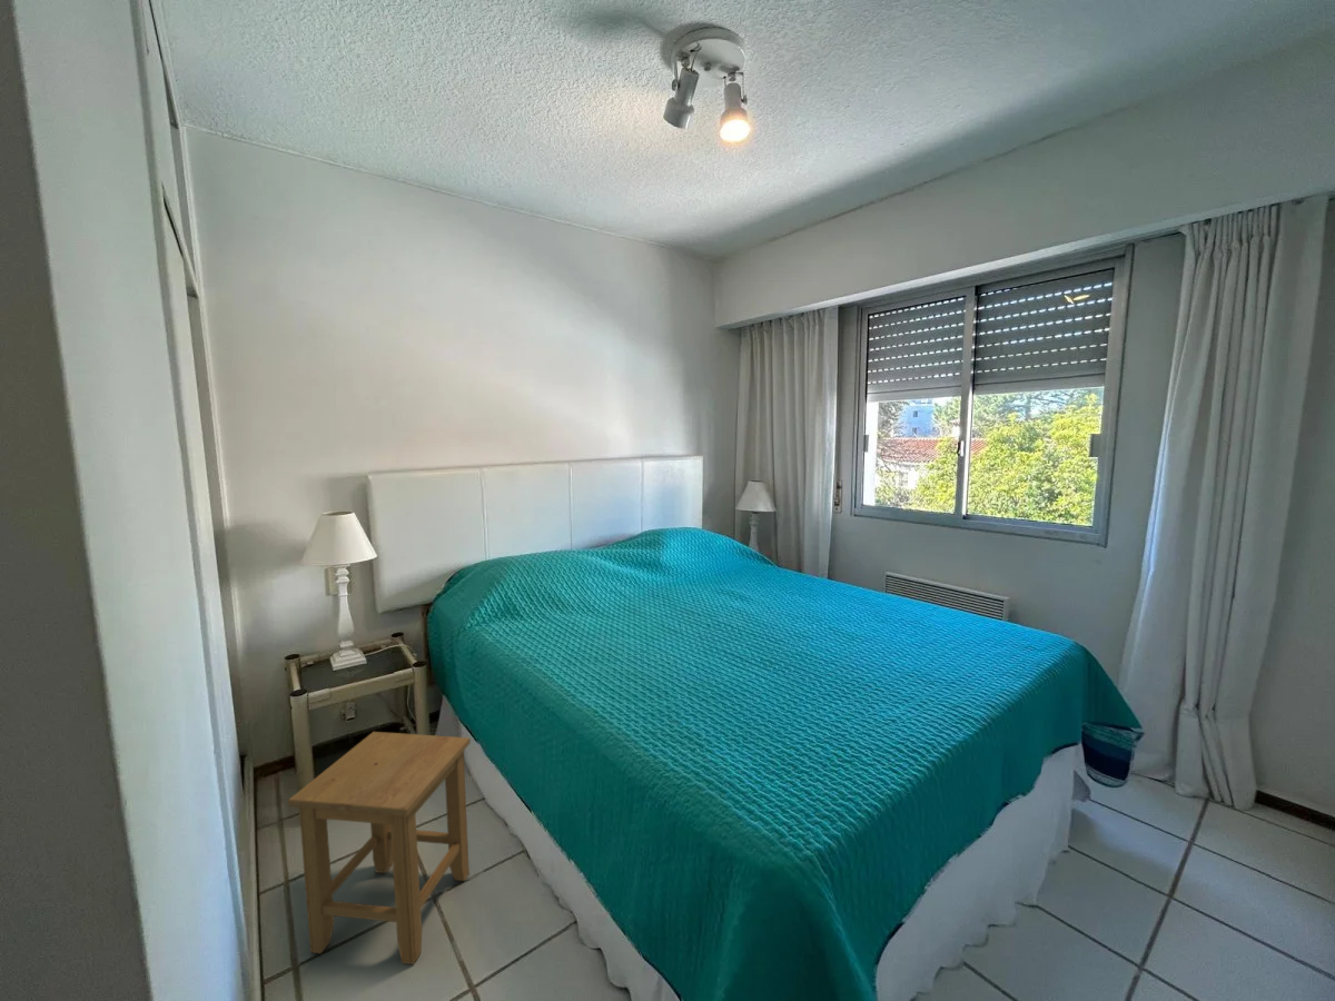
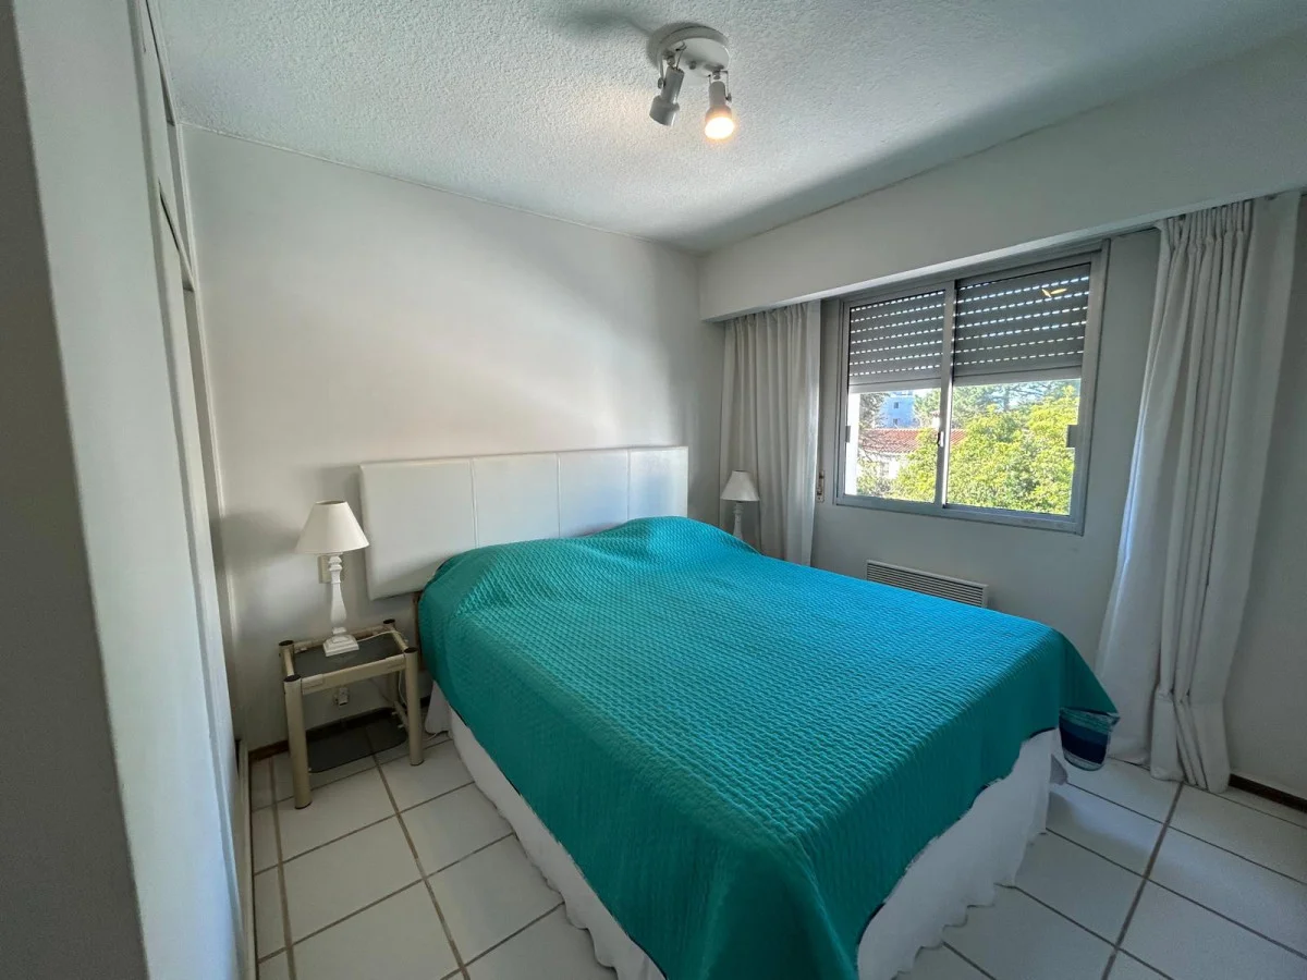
- stool [287,731,472,965]
